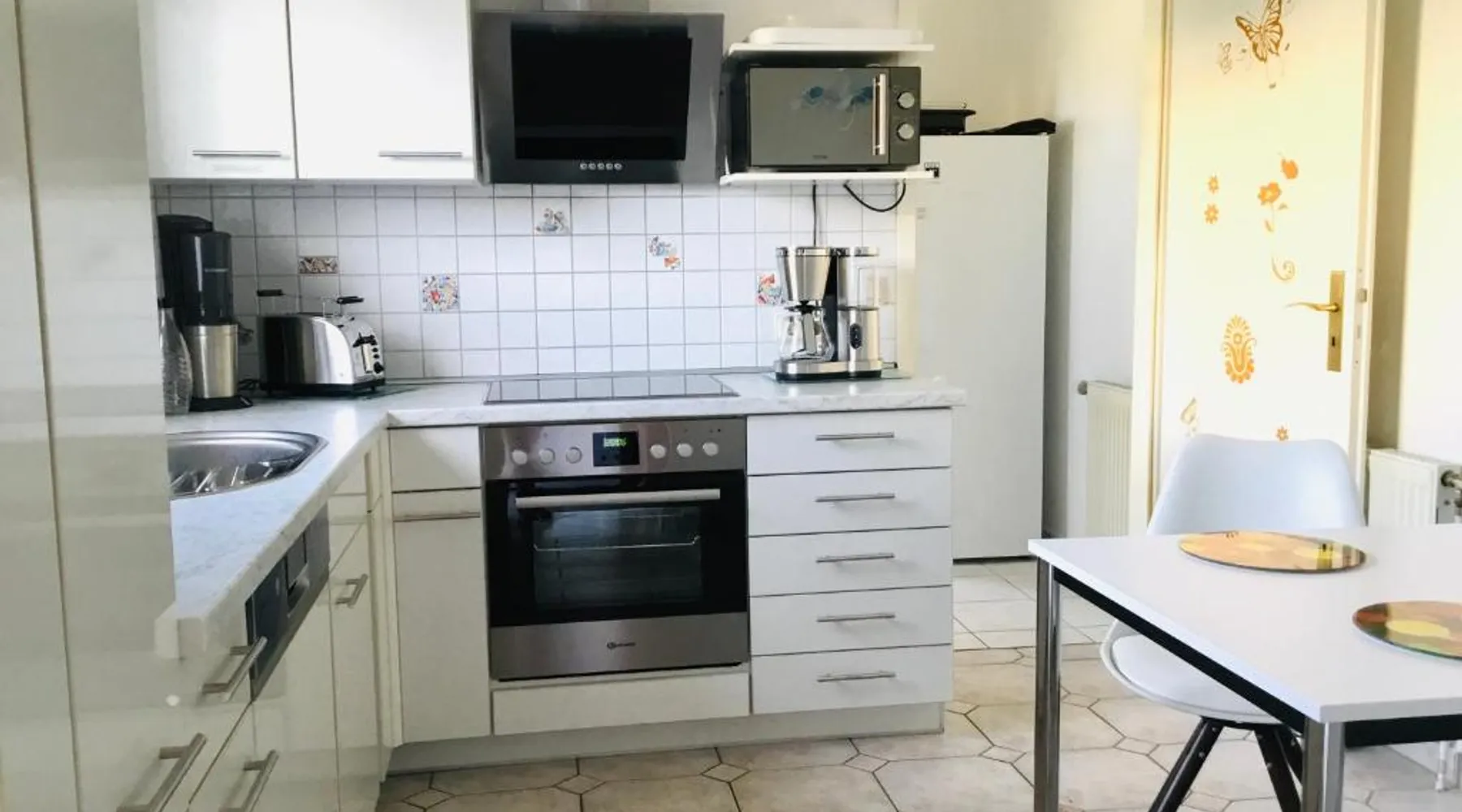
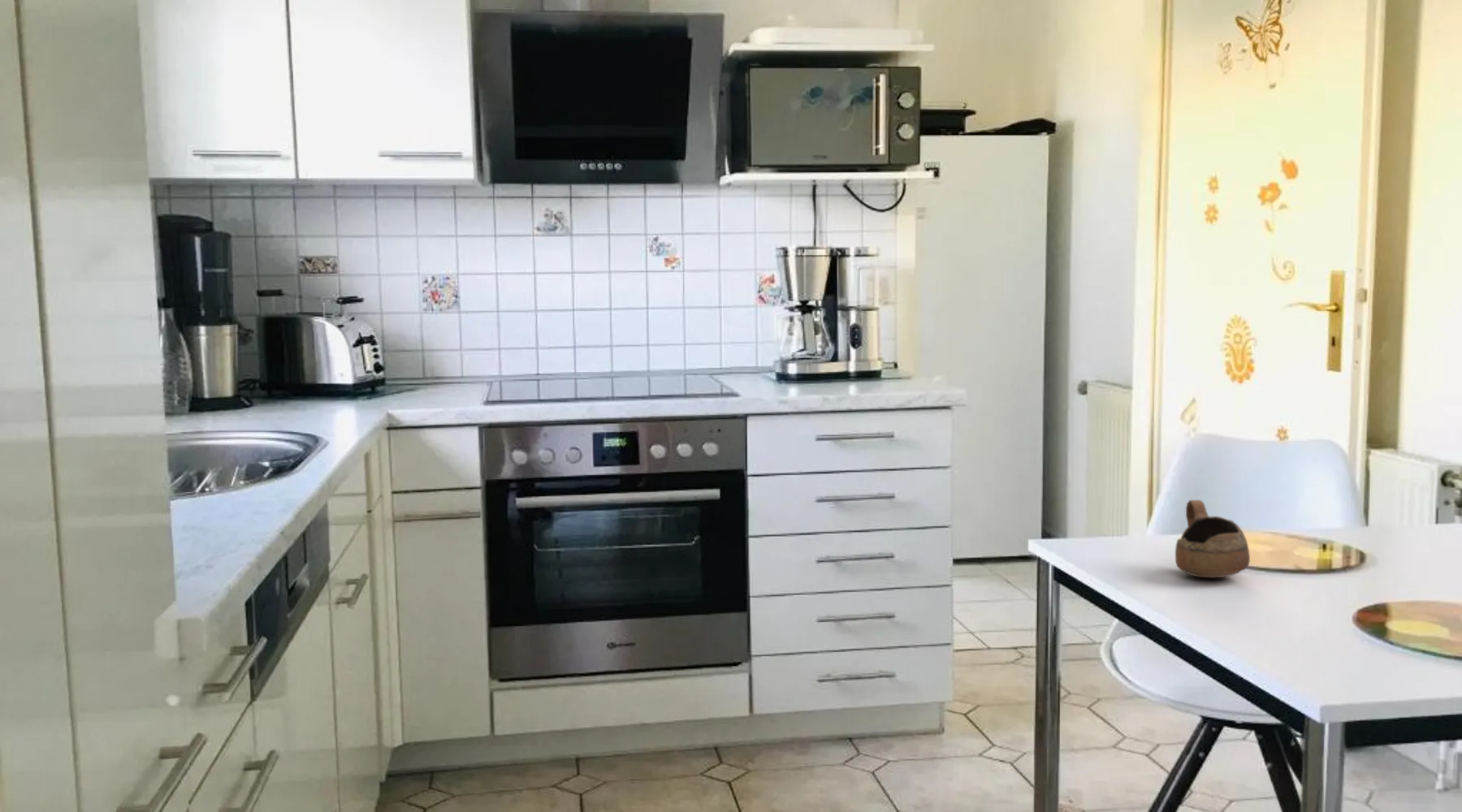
+ cup [1174,499,1251,578]
